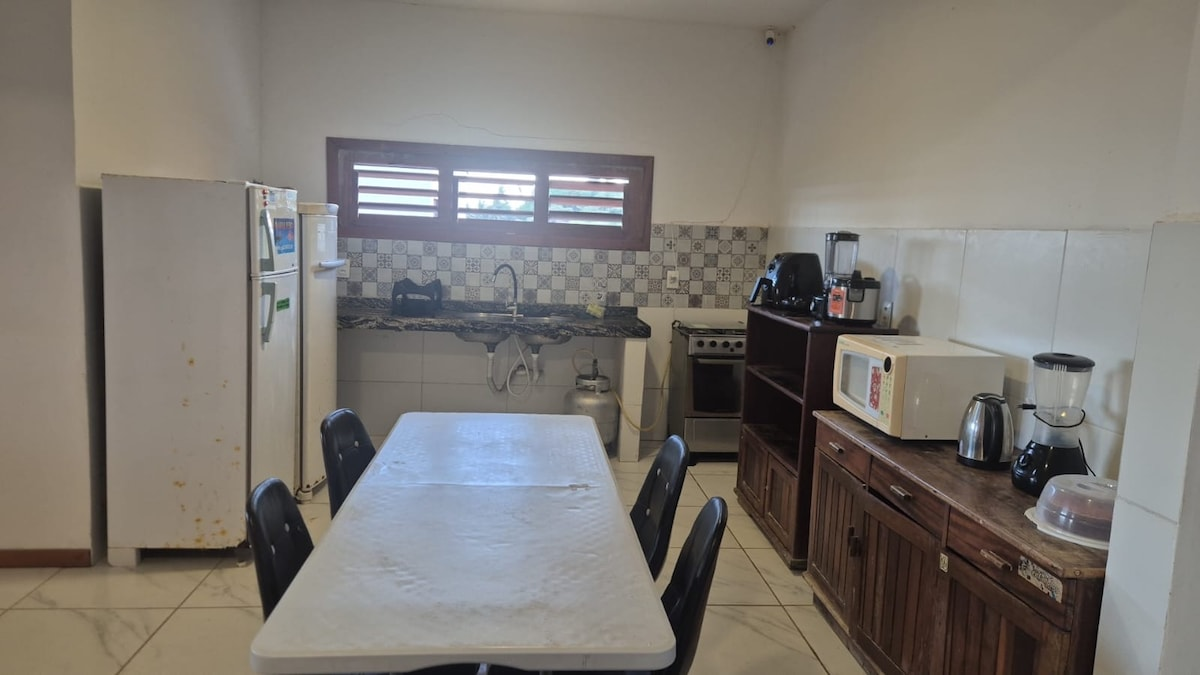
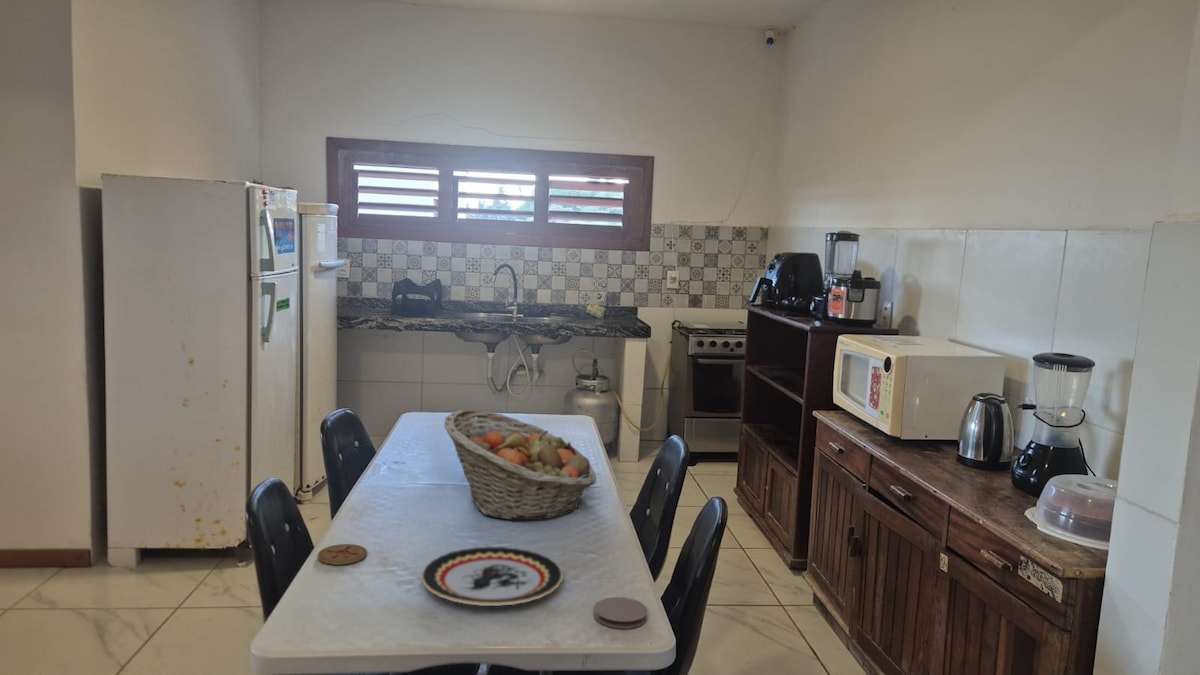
+ coaster [316,543,368,566]
+ coaster [593,596,649,630]
+ fruit basket [443,408,597,521]
+ plate [420,546,564,607]
